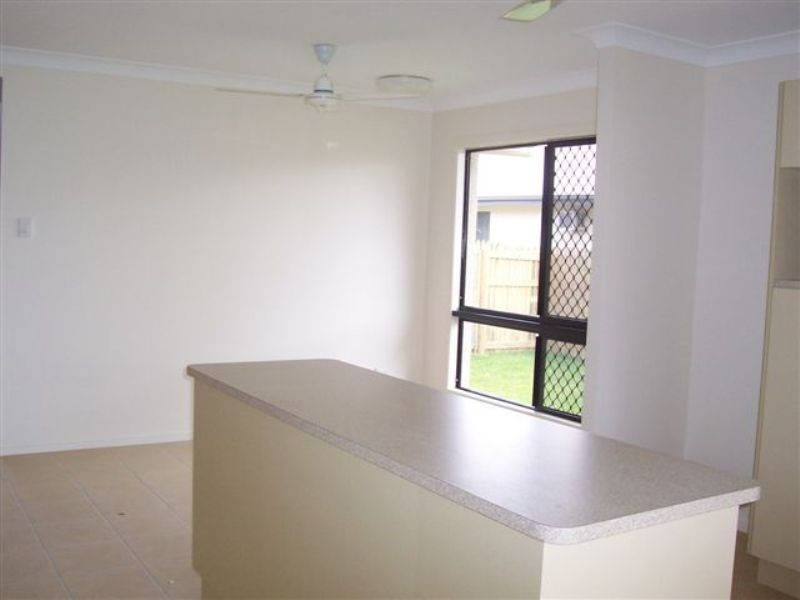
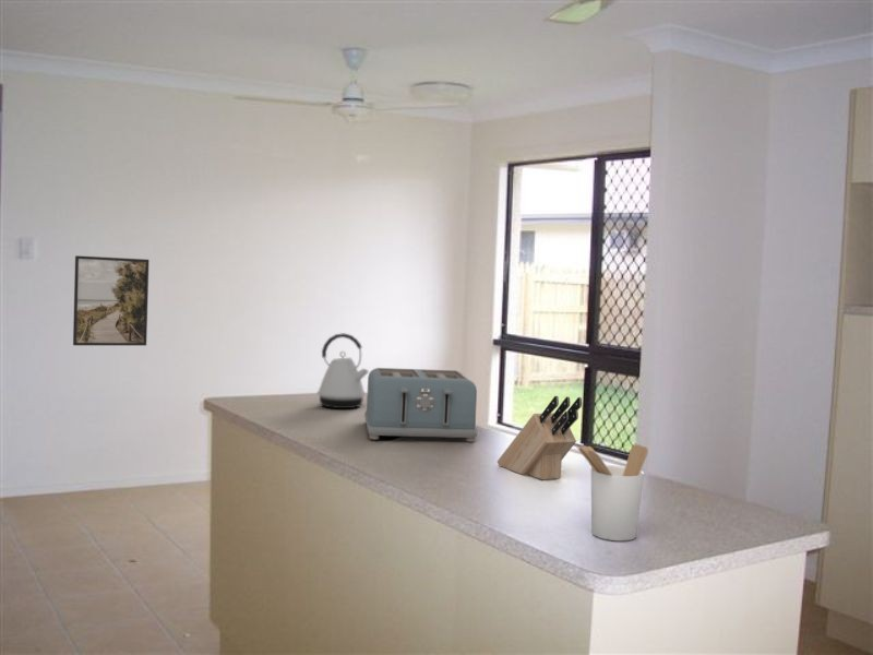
+ utensil holder [574,443,649,541]
+ kettle [315,332,370,409]
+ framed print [72,254,150,347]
+ knife block [497,395,583,480]
+ toaster [363,367,478,443]
